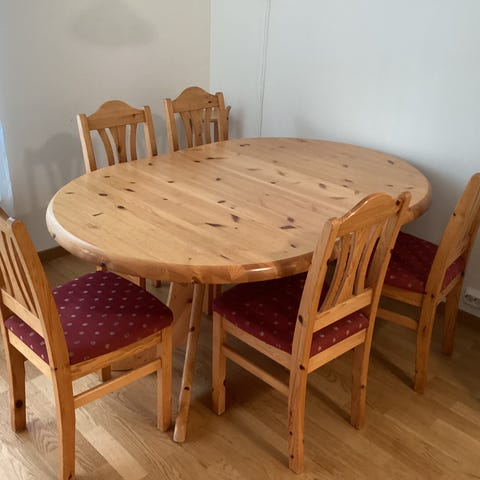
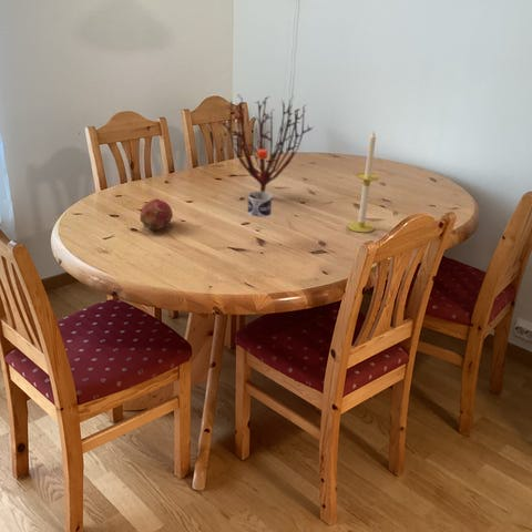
+ water bottle [246,149,273,218]
+ plant [217,93,315,193]
+ candle [347,131,380,234]
+ fruit [139,197,174,232]
